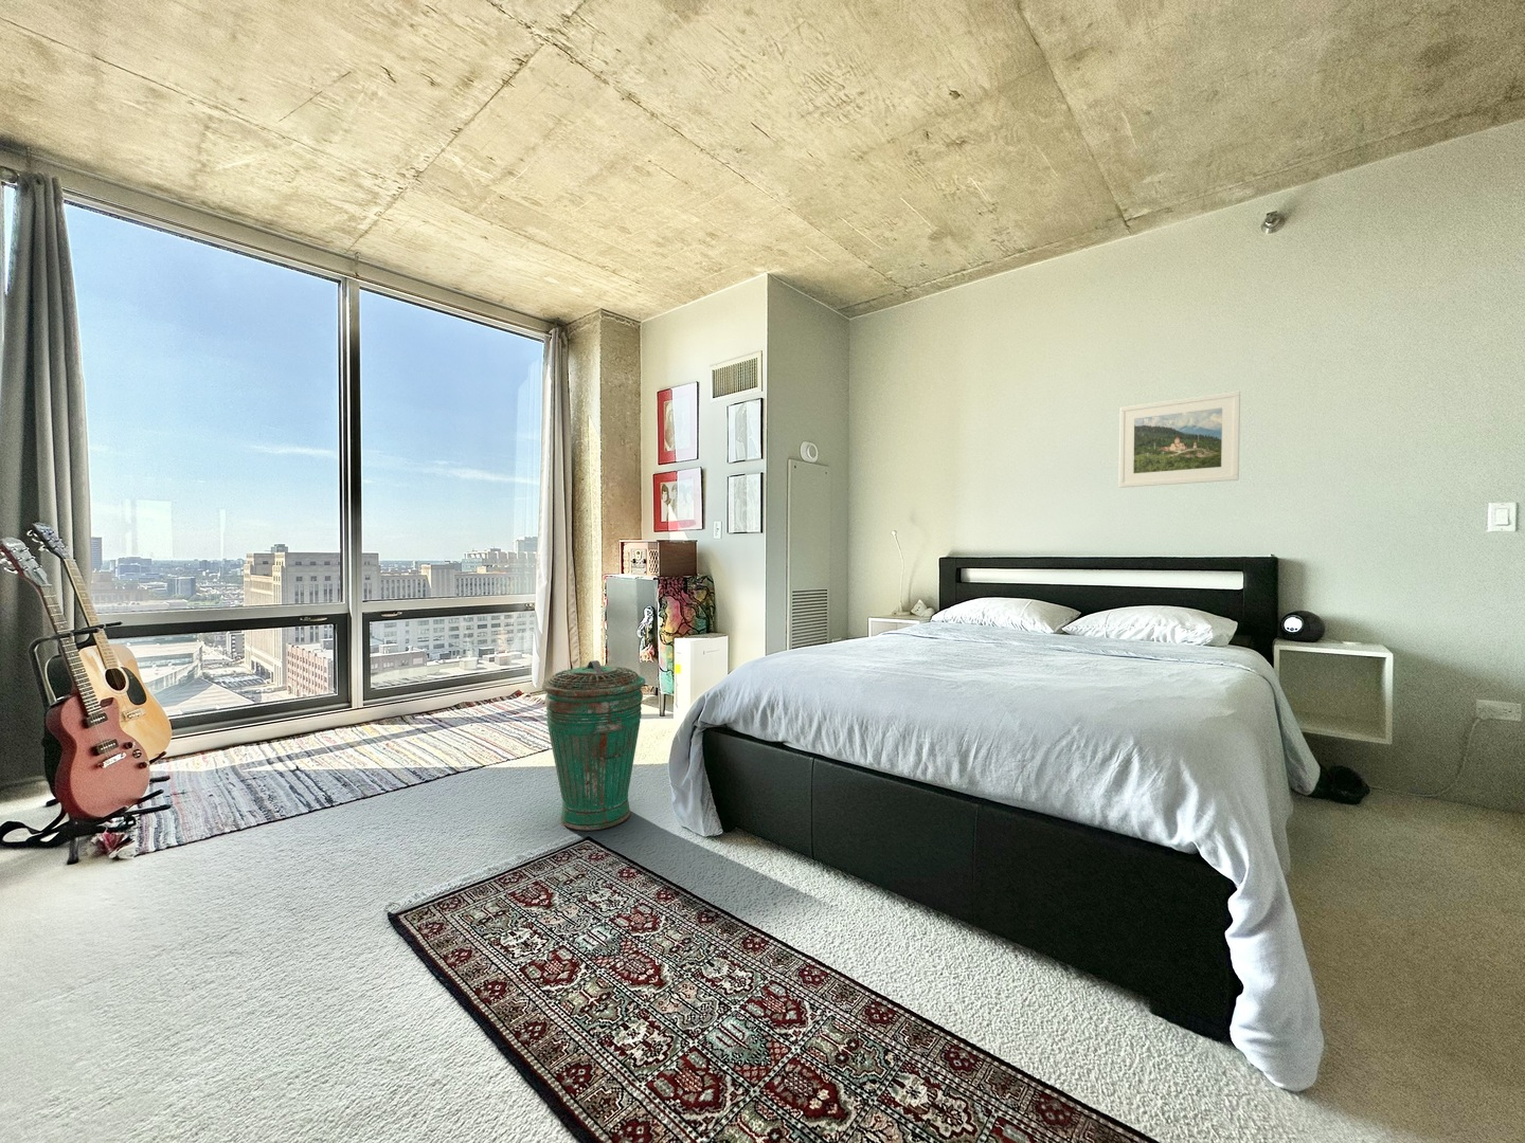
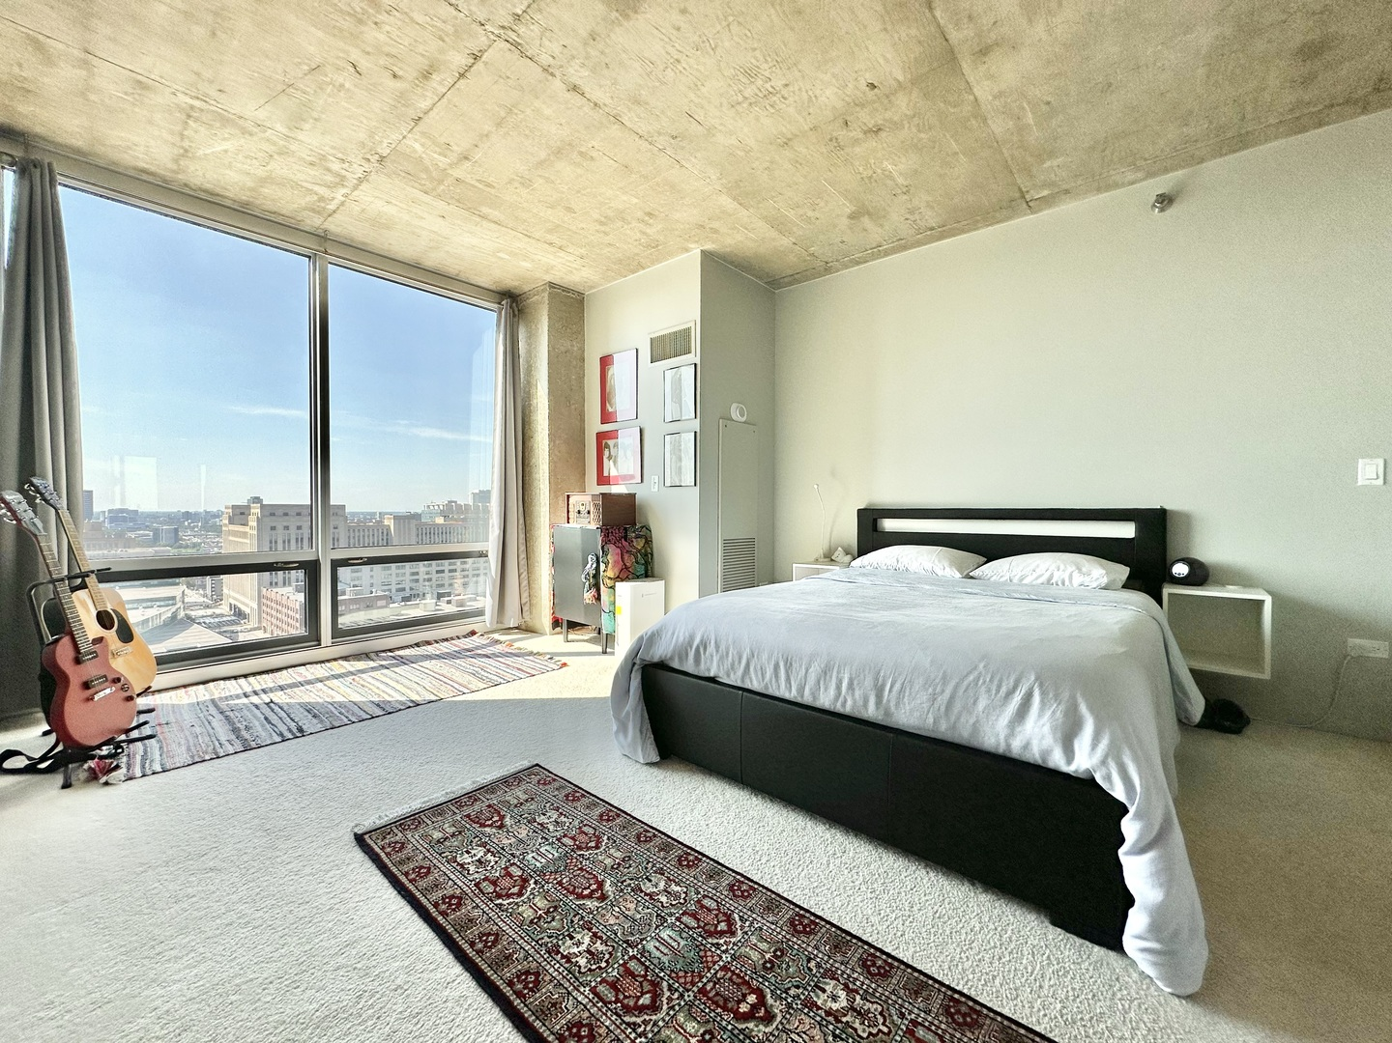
- trash can [542,659,646,832]
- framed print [1117,390,1242,489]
